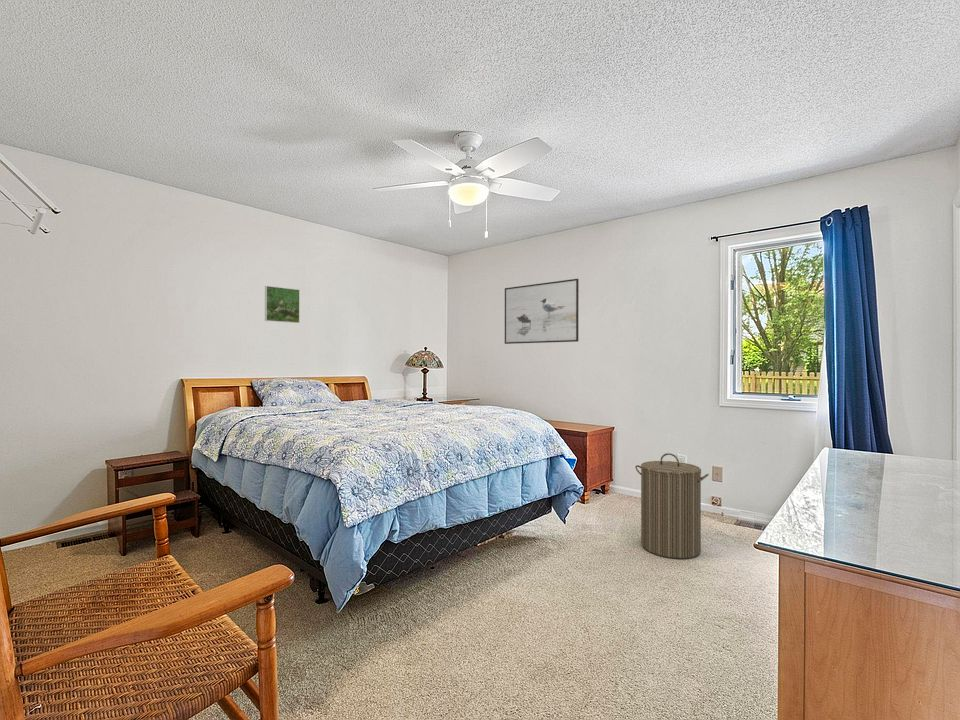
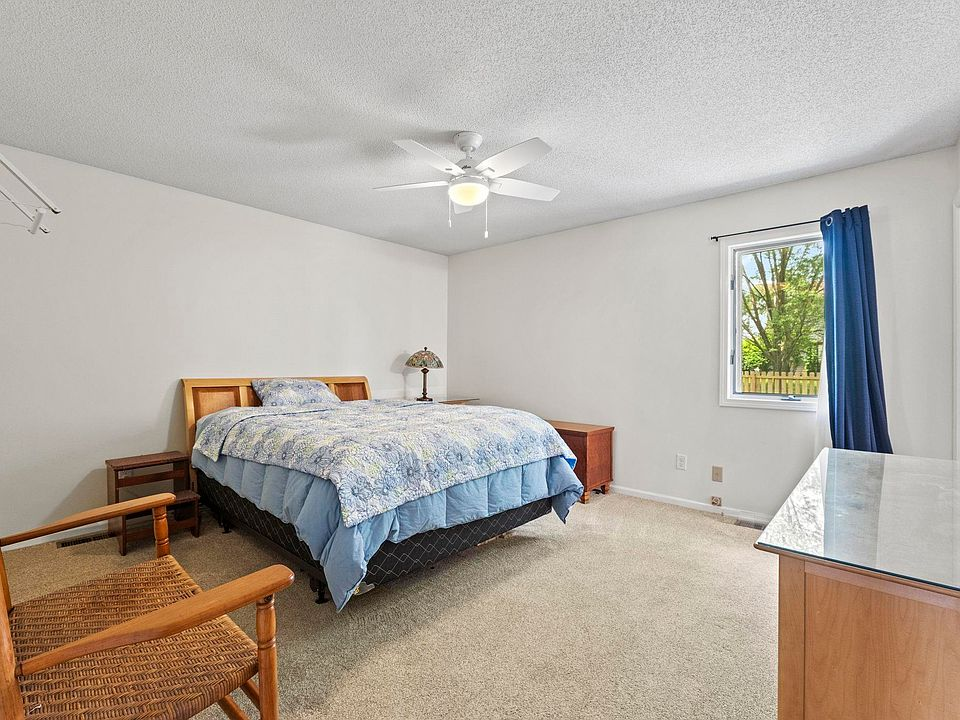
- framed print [264,285,301,324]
- laundry hamper [634,452,710,560]
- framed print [504,278,580,345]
